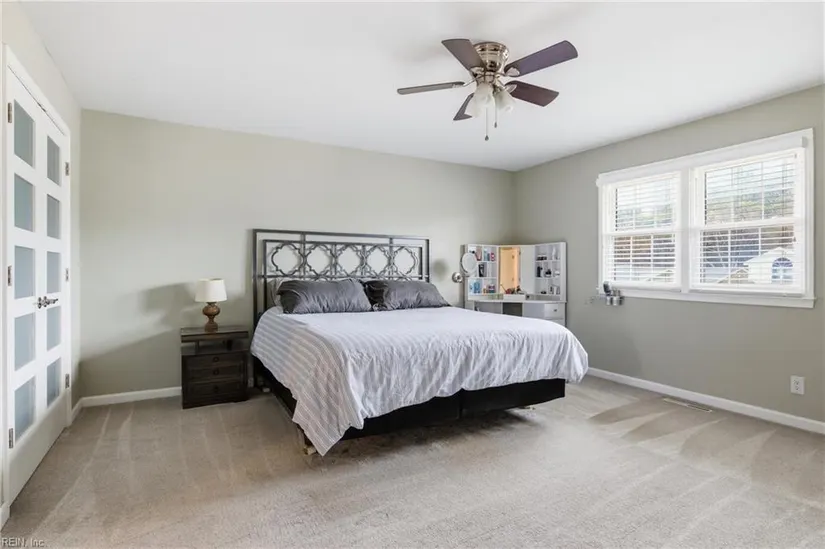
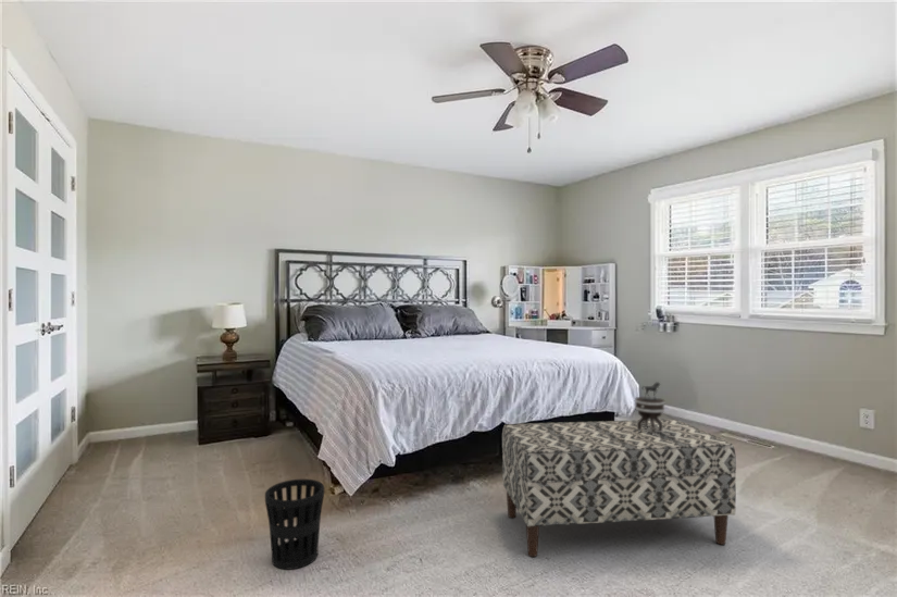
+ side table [634,381,665,435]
+ bench [501,418,737,558]
+ wastebasket [264,478,325,571]
